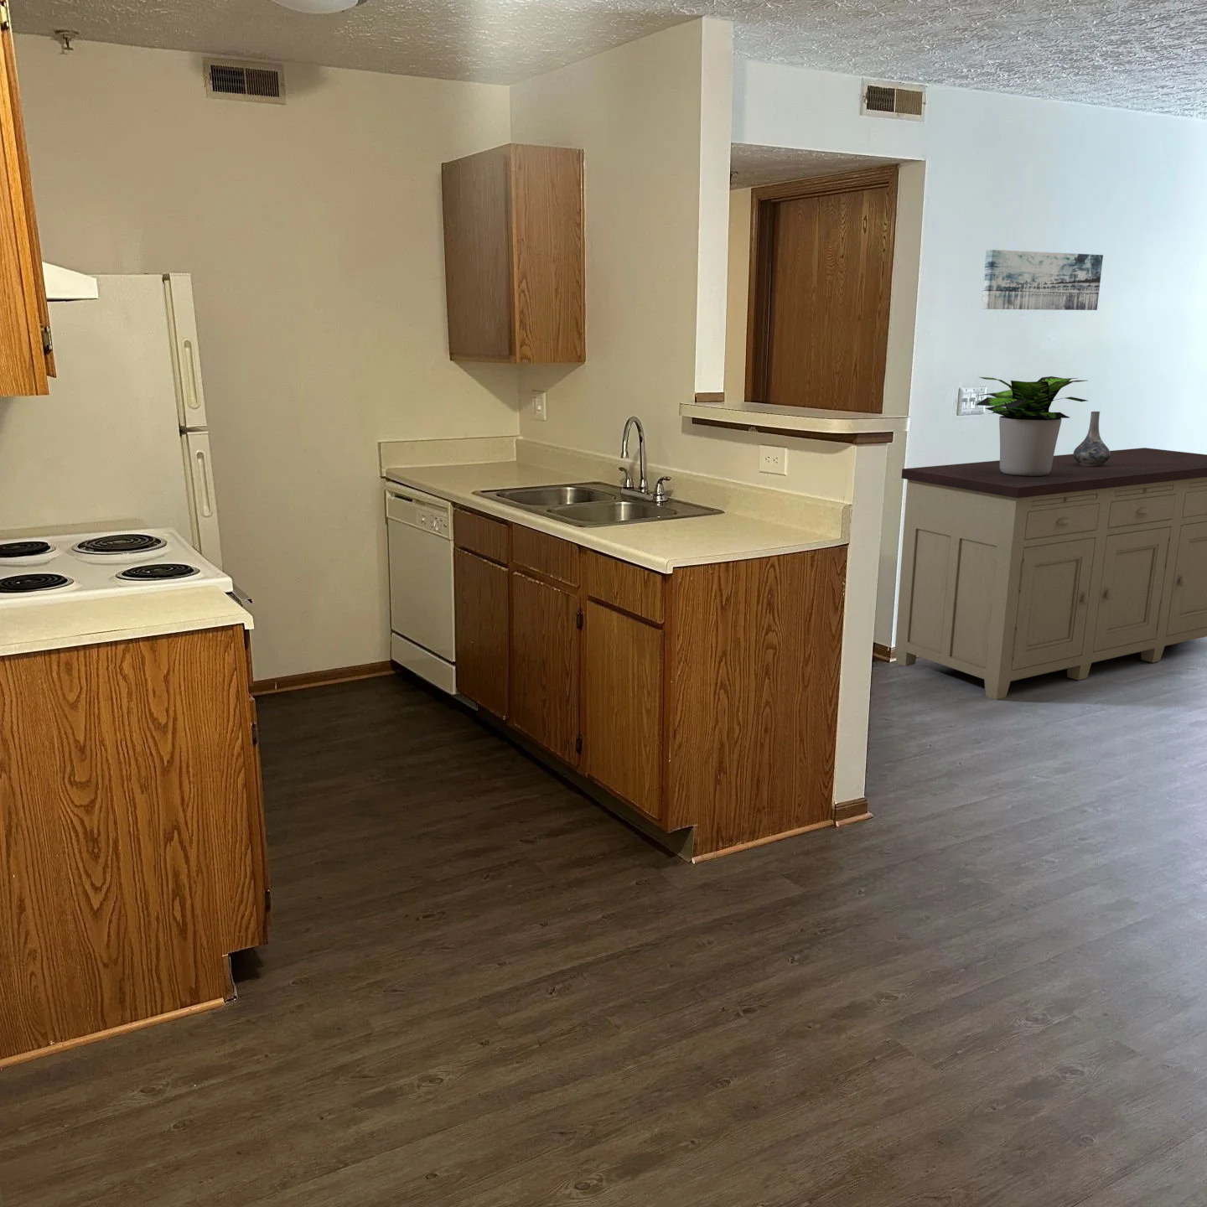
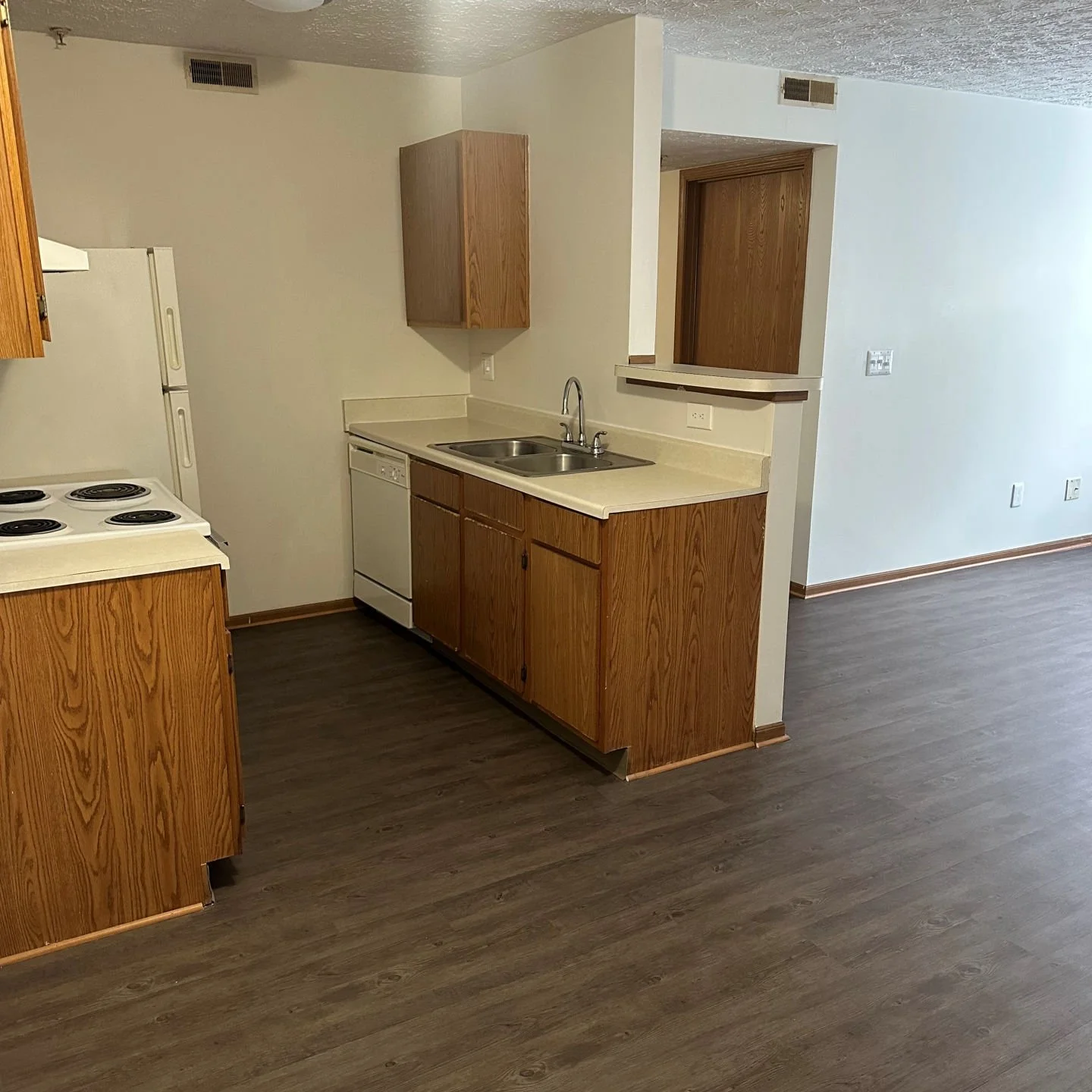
- wall art [980,249,1104,311]
- decorative vase [1072,411,1111,466]
- sideboard [894,447,1207,701]
- potted plant [974,376,1088,476]
